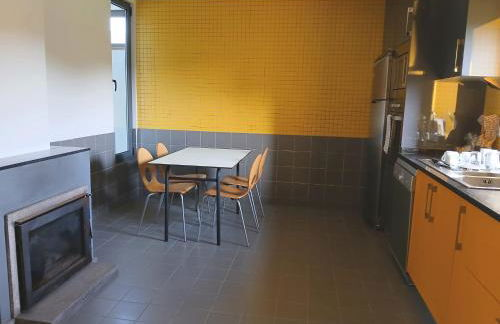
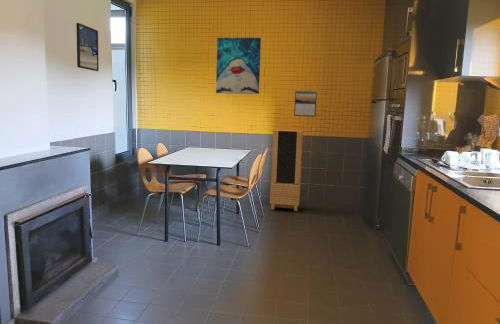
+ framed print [75,22,100,72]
+ wall art [215,37,262,95]
+ calendar [293,89,318,118]
+ storage cabinet [269,129,304,212]
